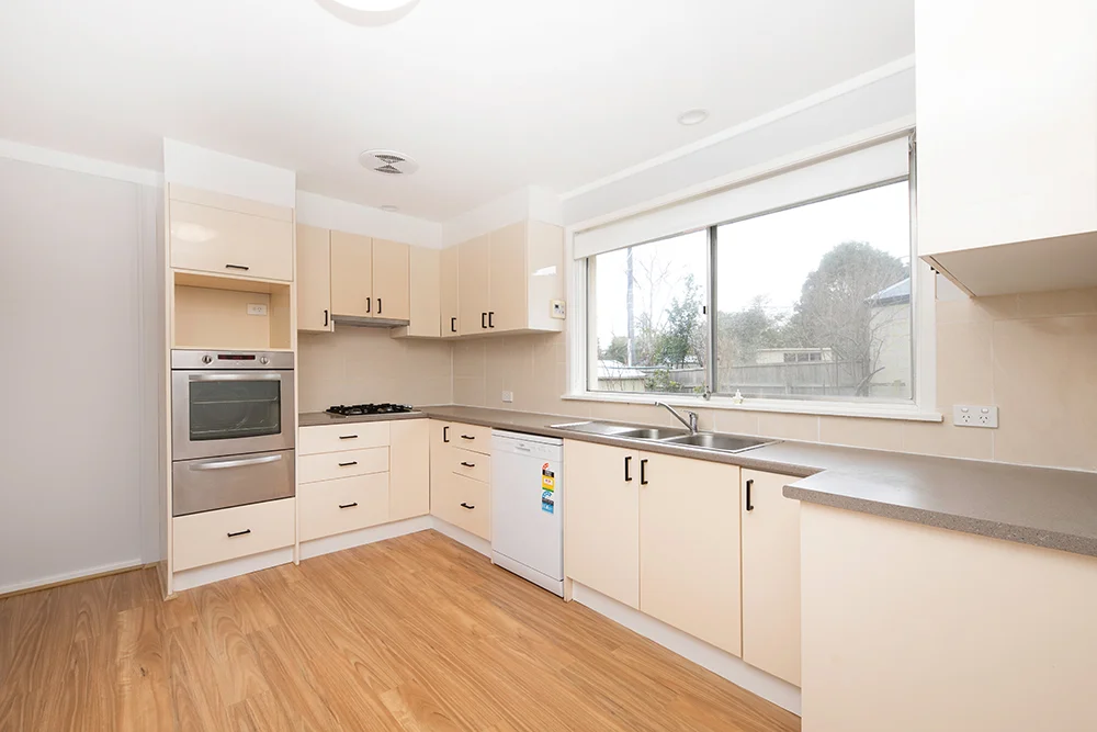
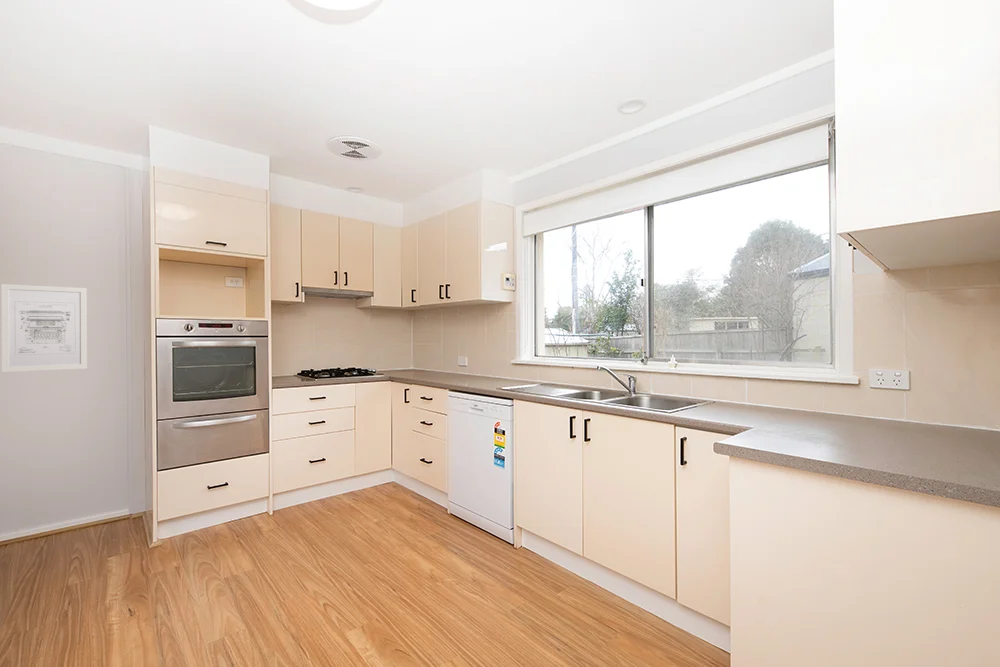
+ wall art [0,283,88,373]
